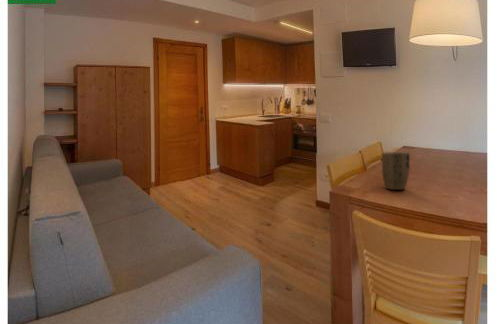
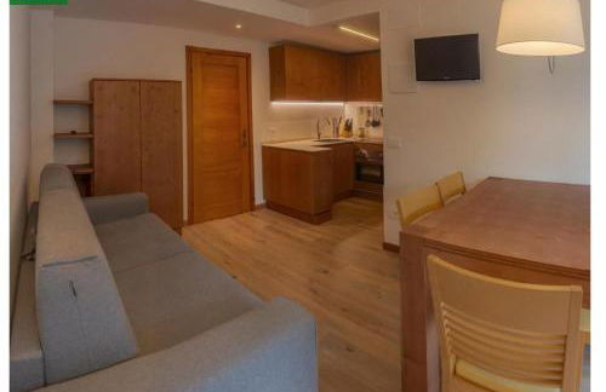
- plant pot [381,151,411,191]
